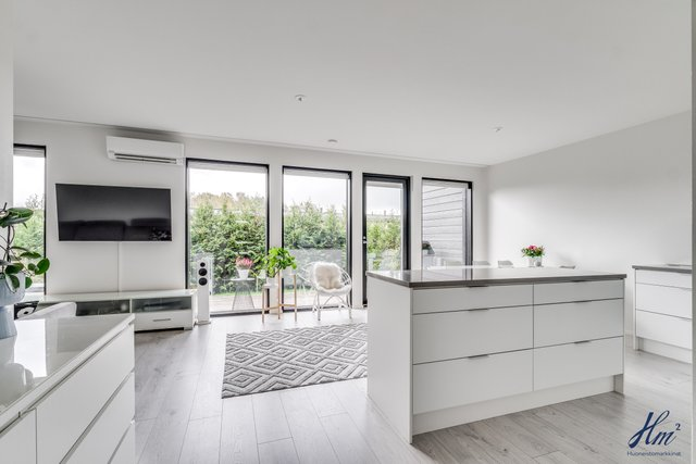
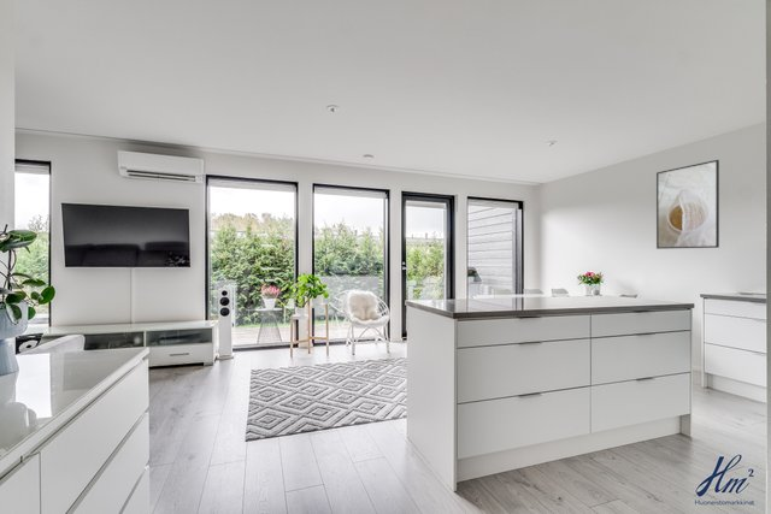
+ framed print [655,159,720,250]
